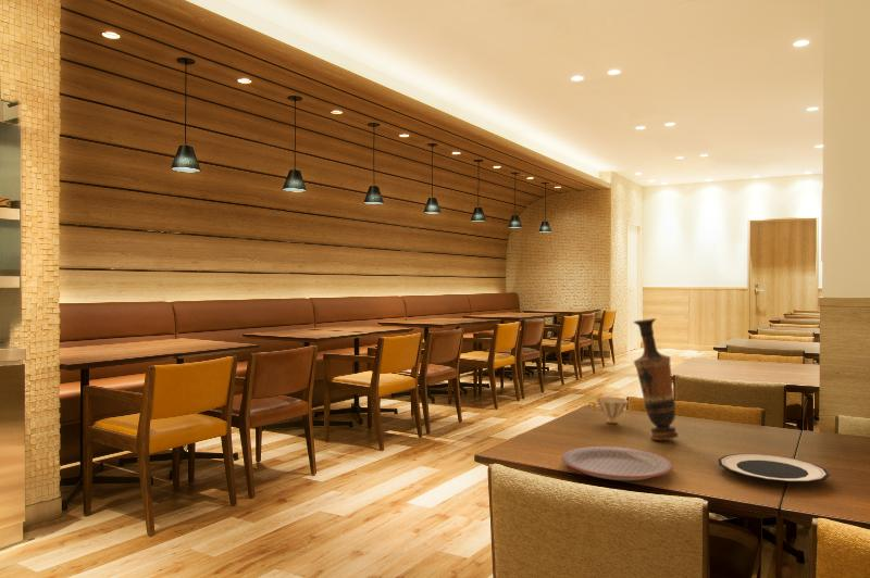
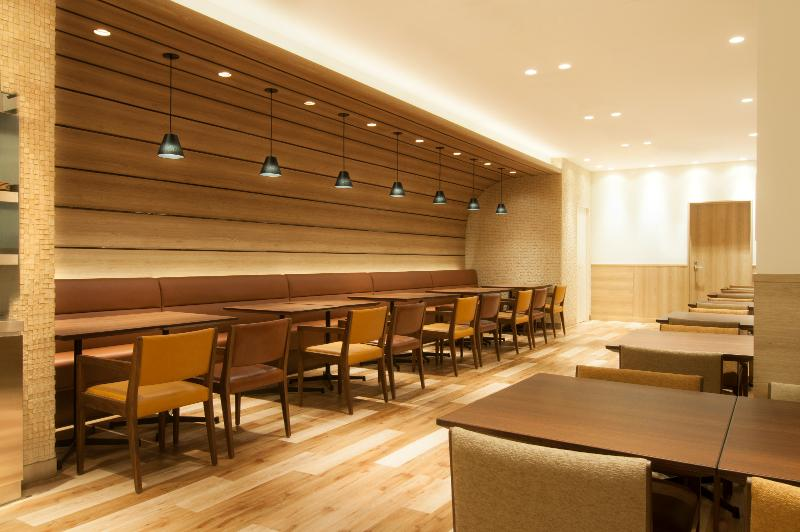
- plate [560,445,674,481]
- teacup [587,397,630,425]
- vase [632,317,680,441]
- plate [717,453,831,485]
